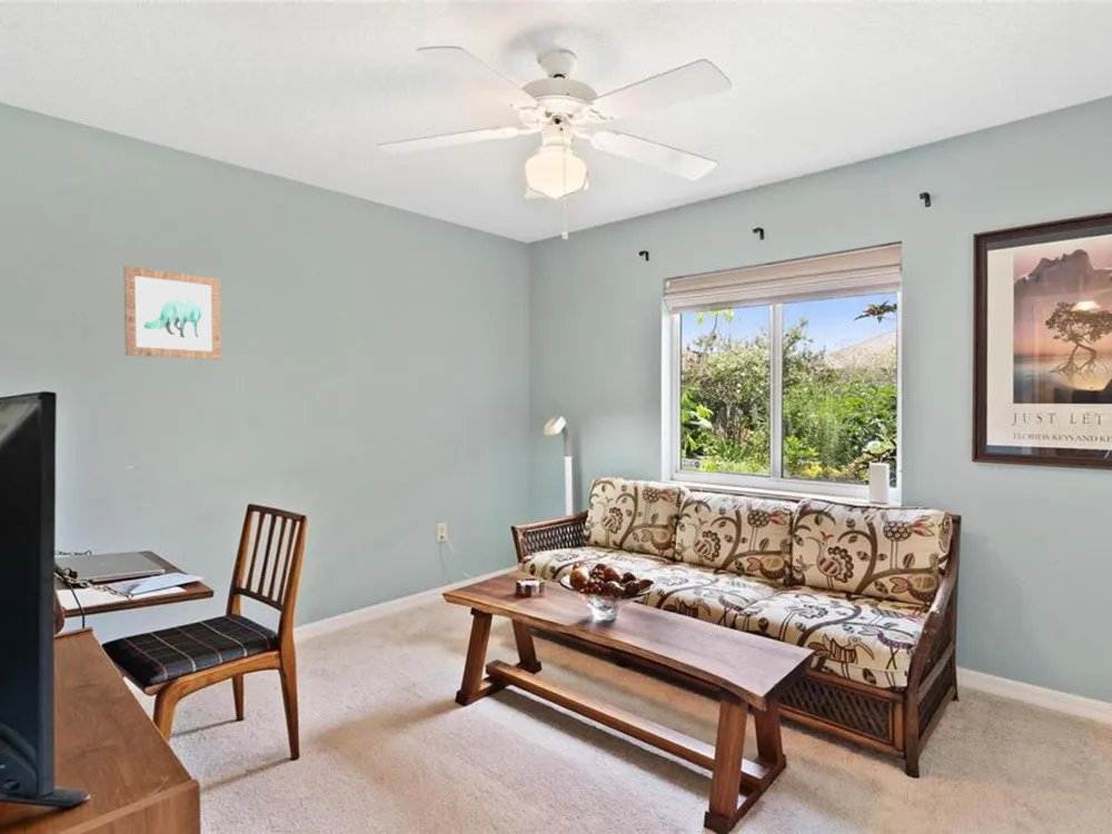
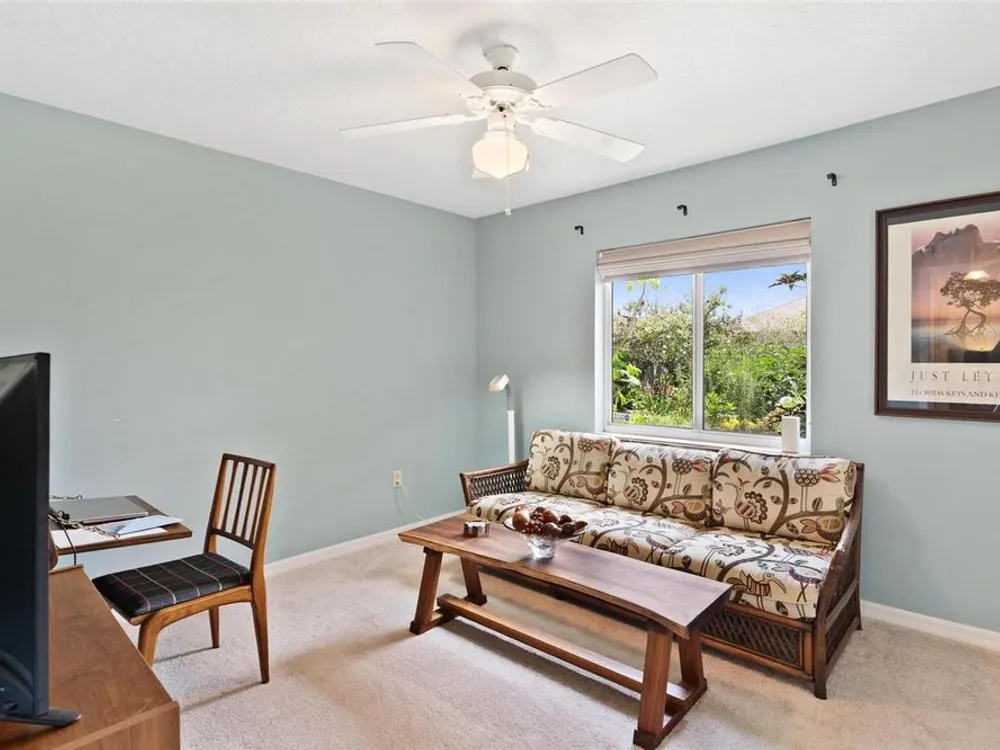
- wall art [123,265,222,360]
